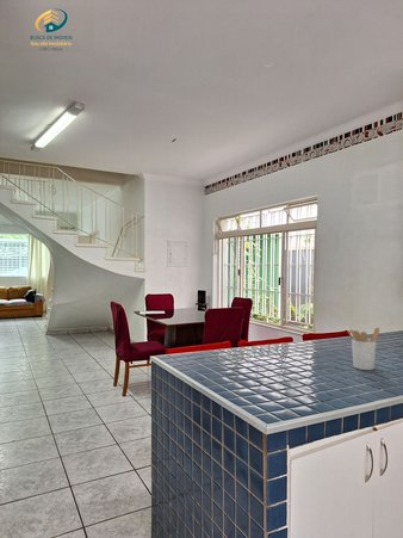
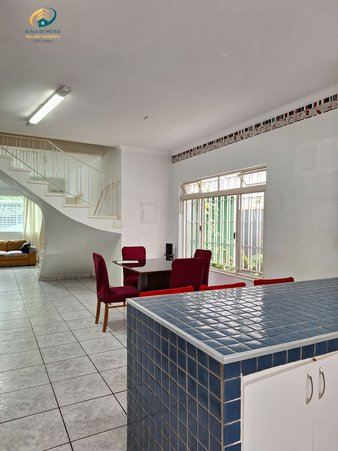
- utensil holder [346,327,380,371]
